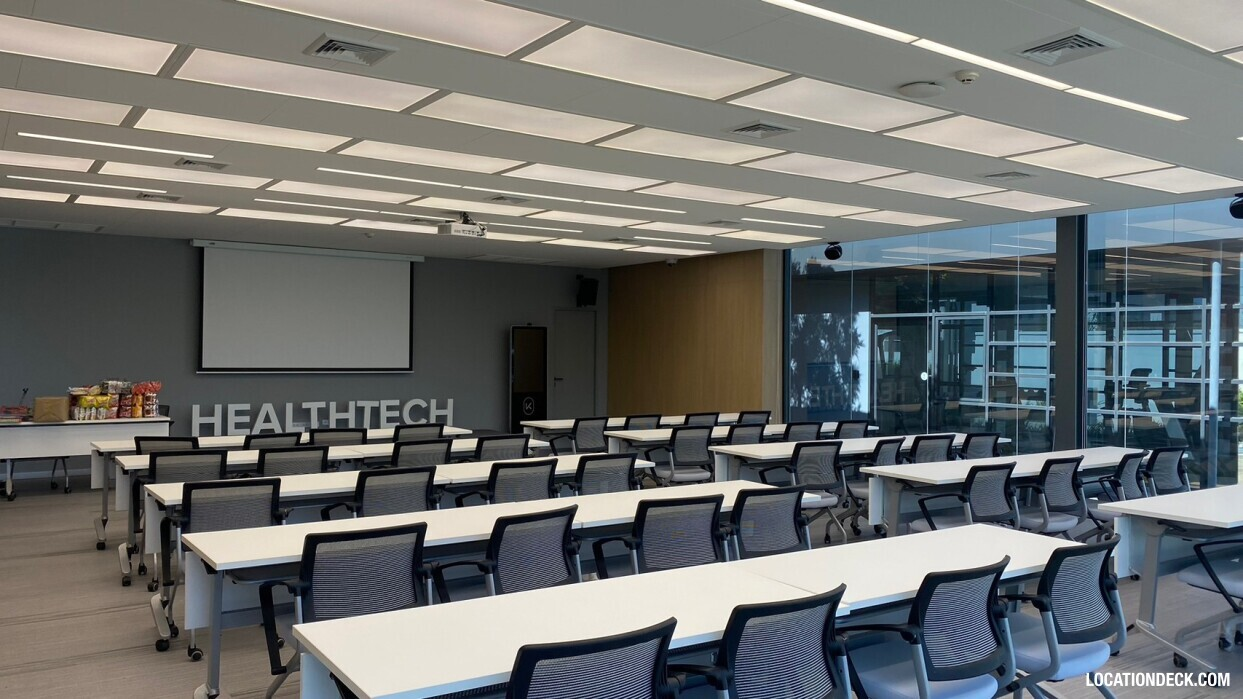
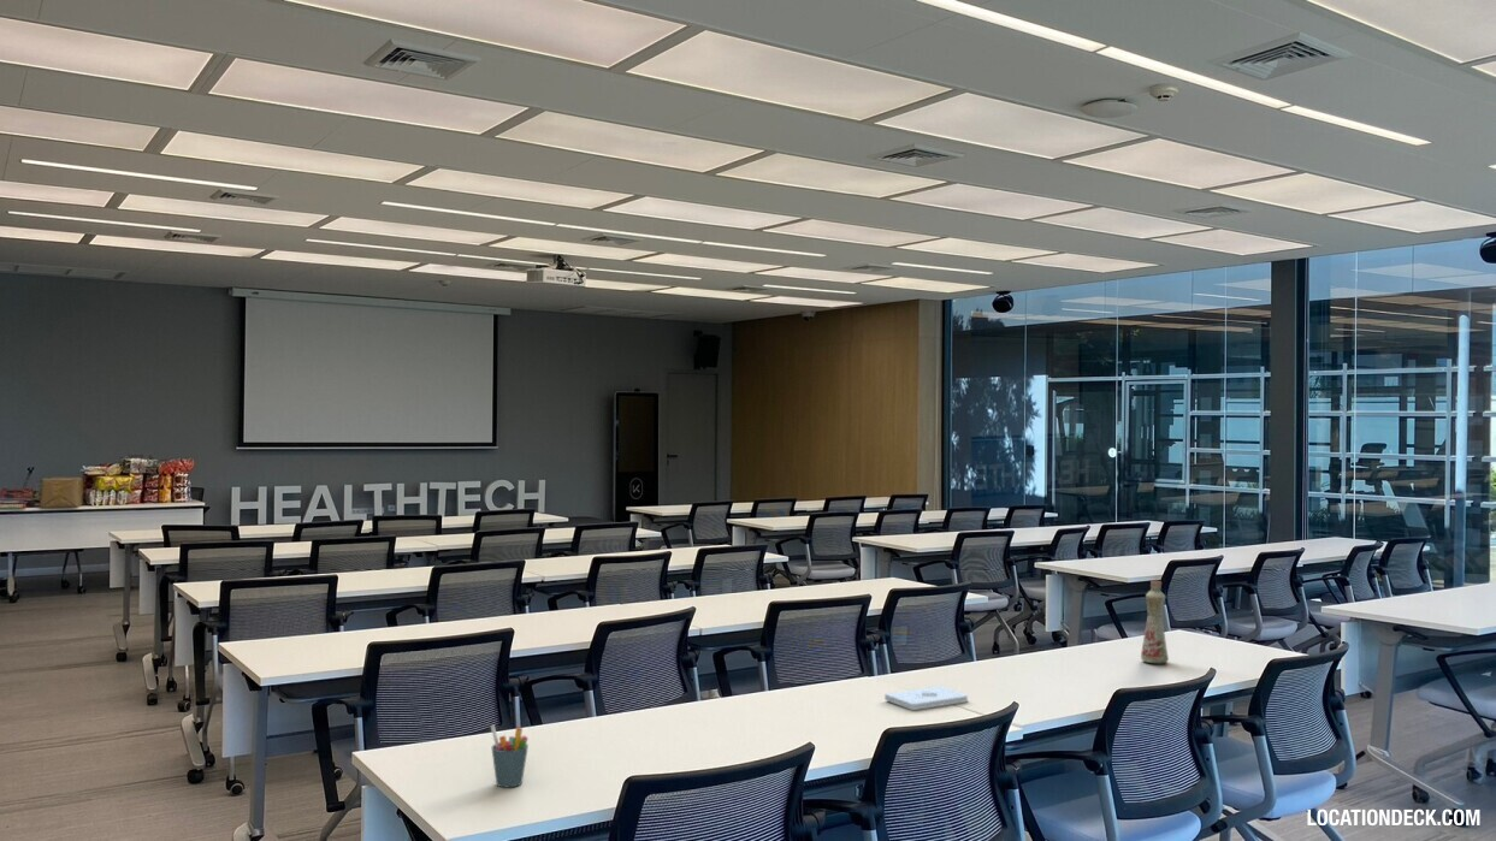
+ pen holder [490,723,530,789]
+ bottle [1140,579,1170,665]
+ notepad [883,685,969,711]
